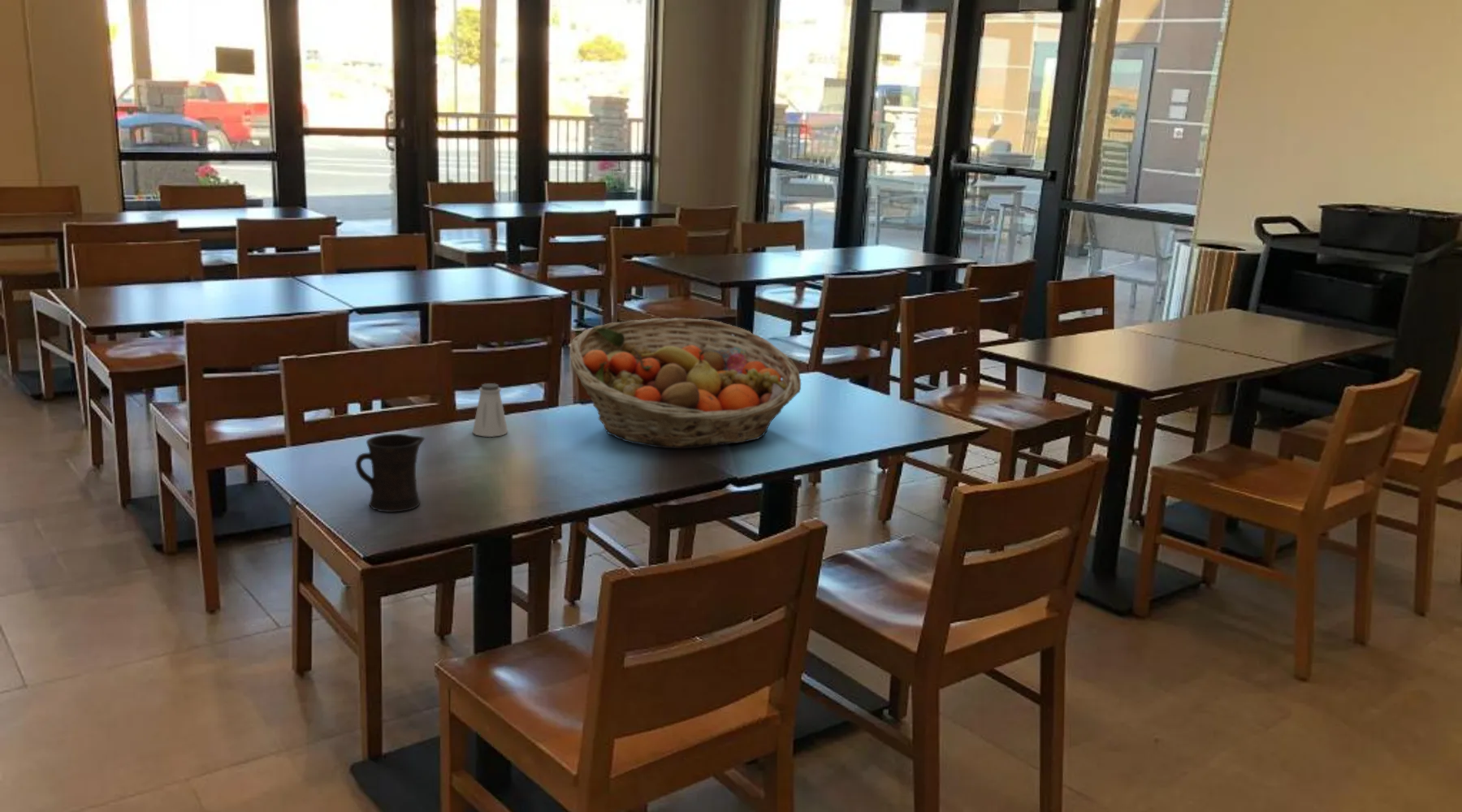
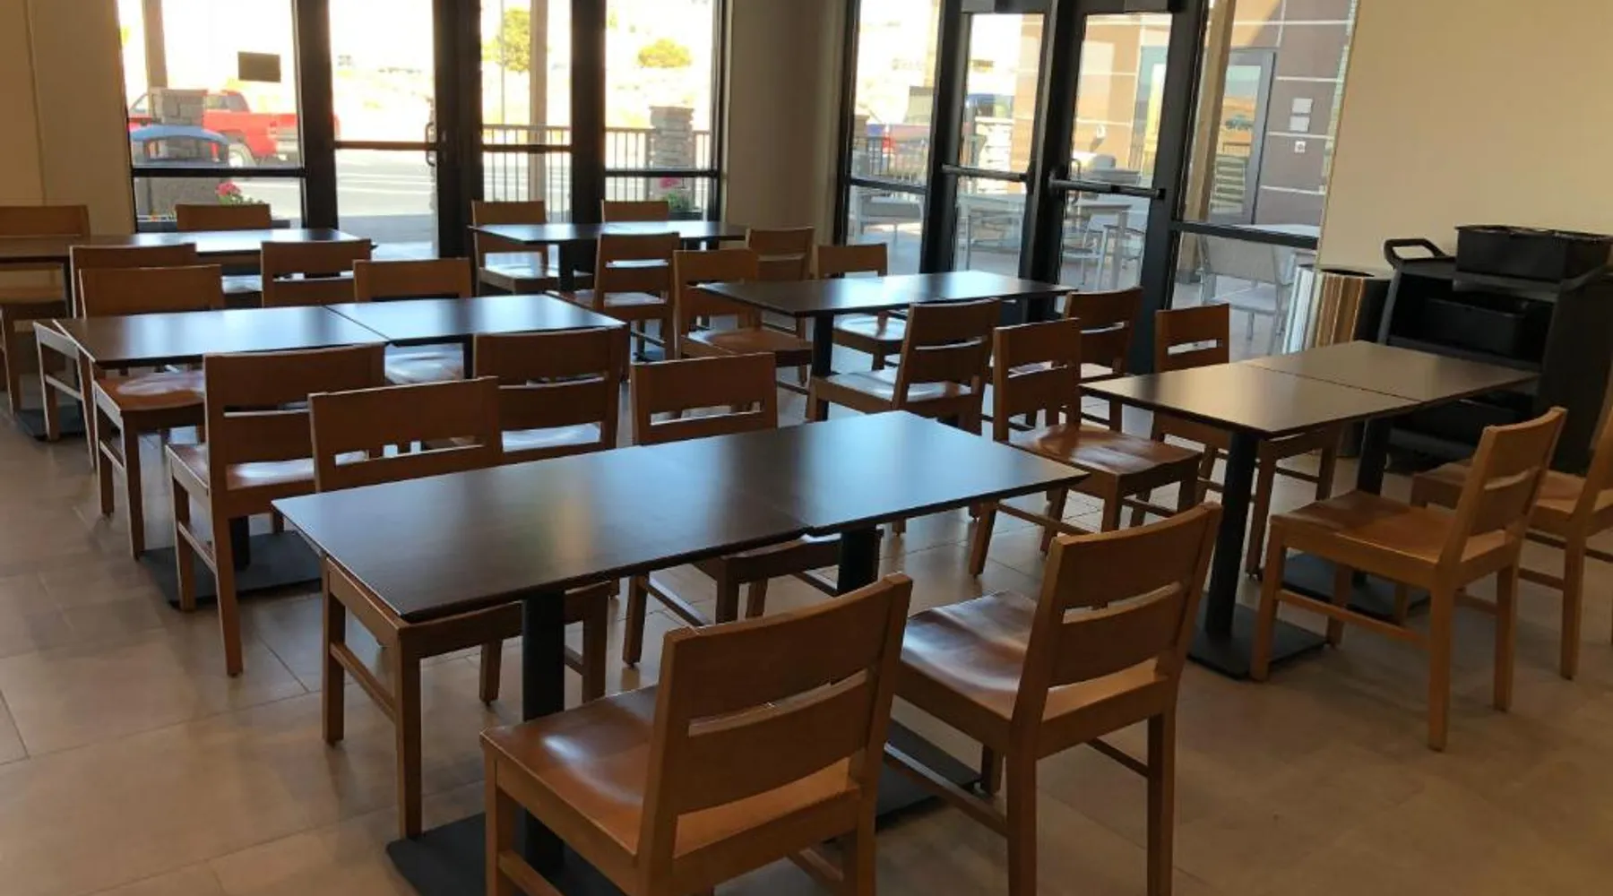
- mug [354,433,426,513]
- fruit basket [569,317,802,449]
- saltshaker [472,382,508,438]
